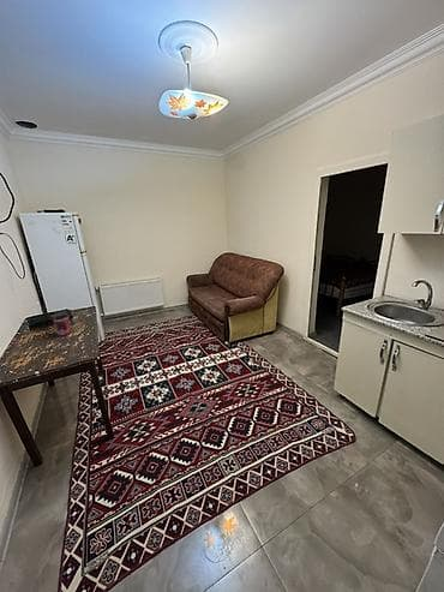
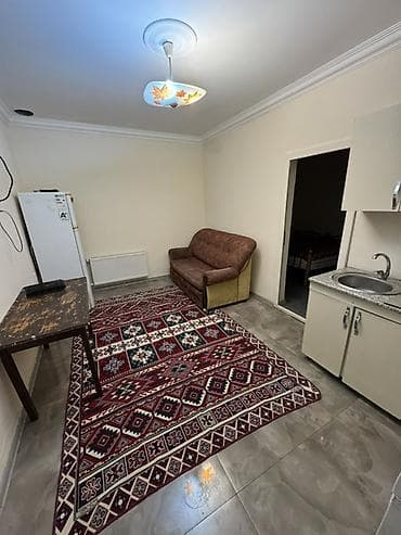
- jar [53,311,73,336]
